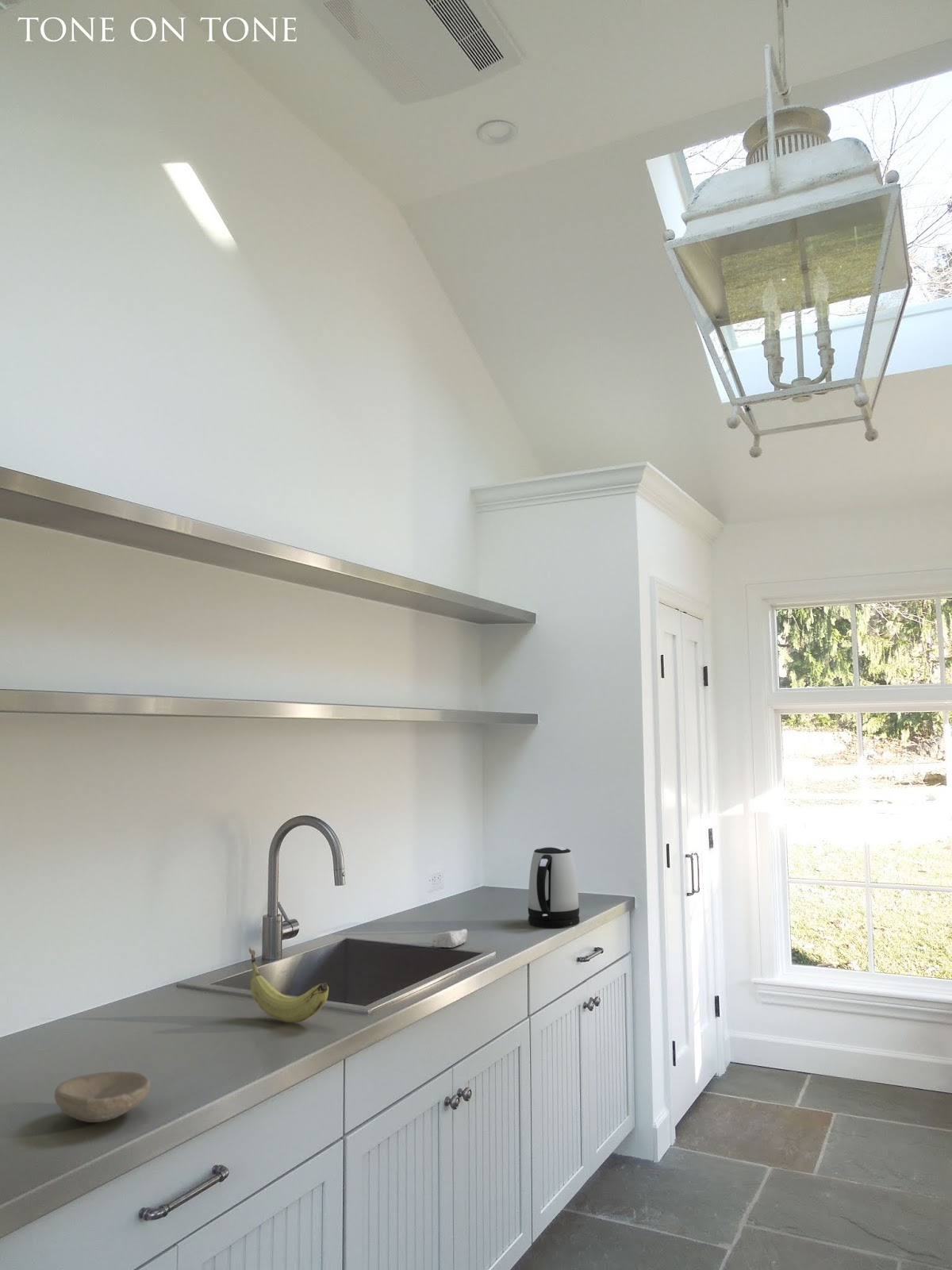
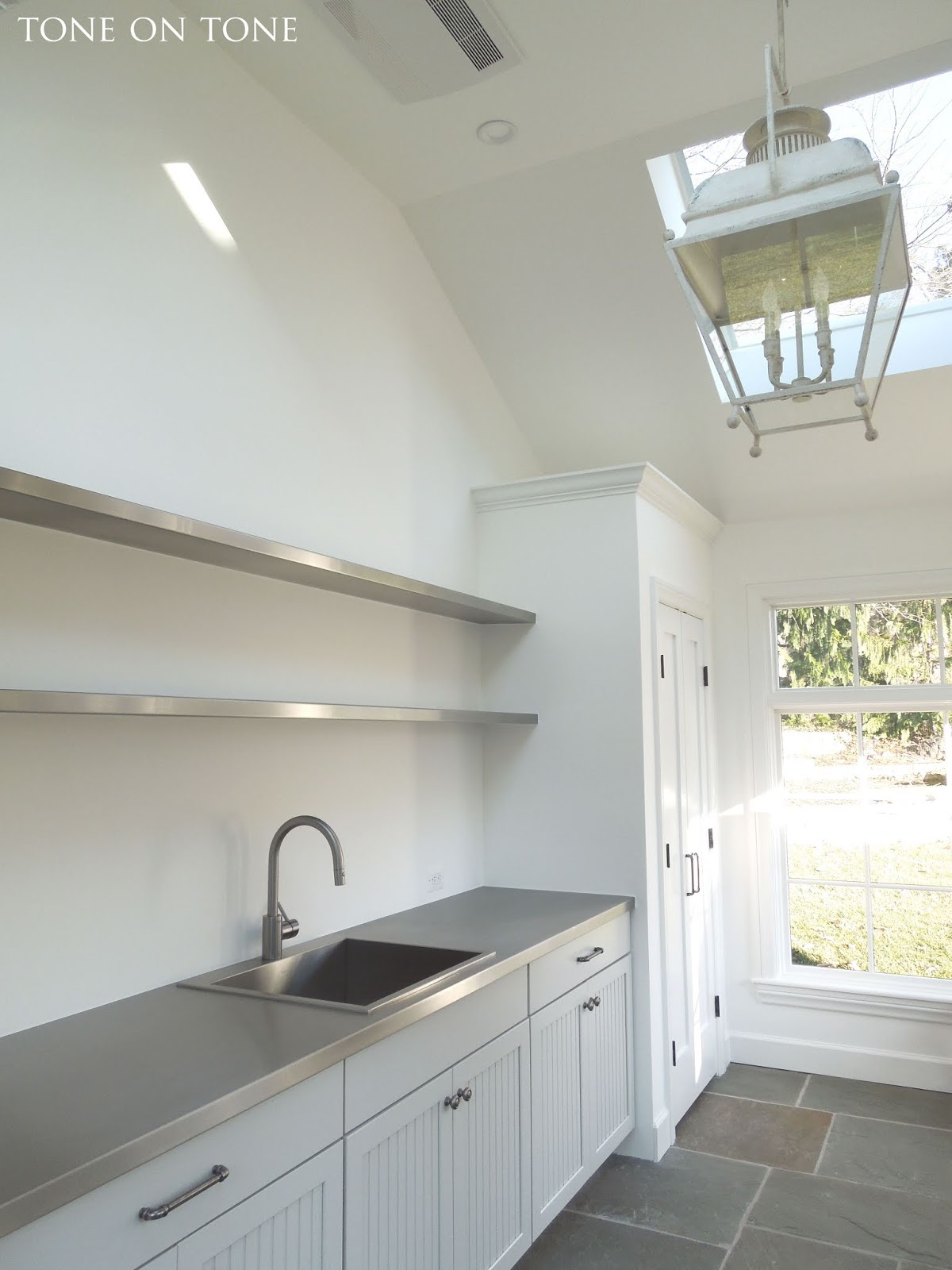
- soap bar [432,928,468,949]
- kettle [528,845,581,928]
- fruit [248,947,329,1023]
- bowl [54,1071,152,1123]
